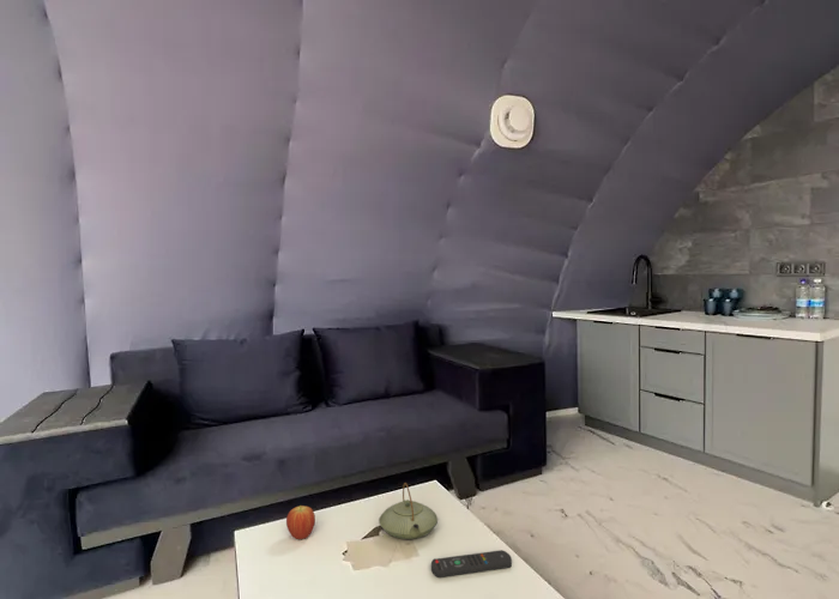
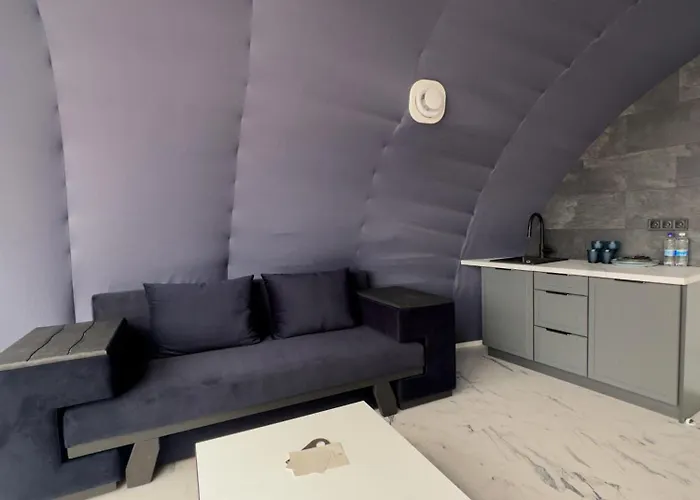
- teapot [378,482,439,540]
- fruit [285,504,316,540]
- remote control [430,549,513,579]
